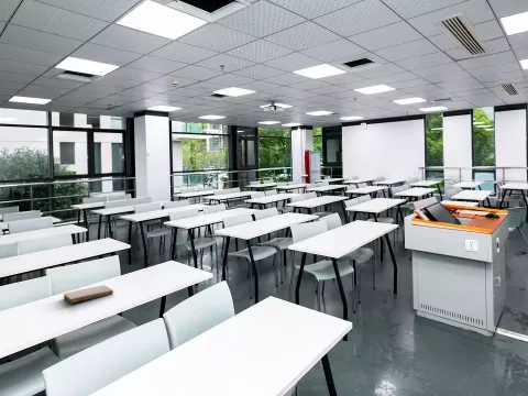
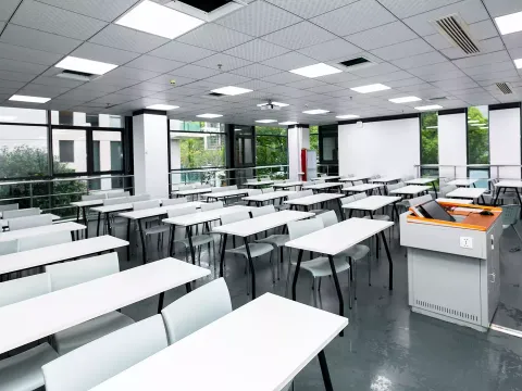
- notebook [63,284,114,305]
